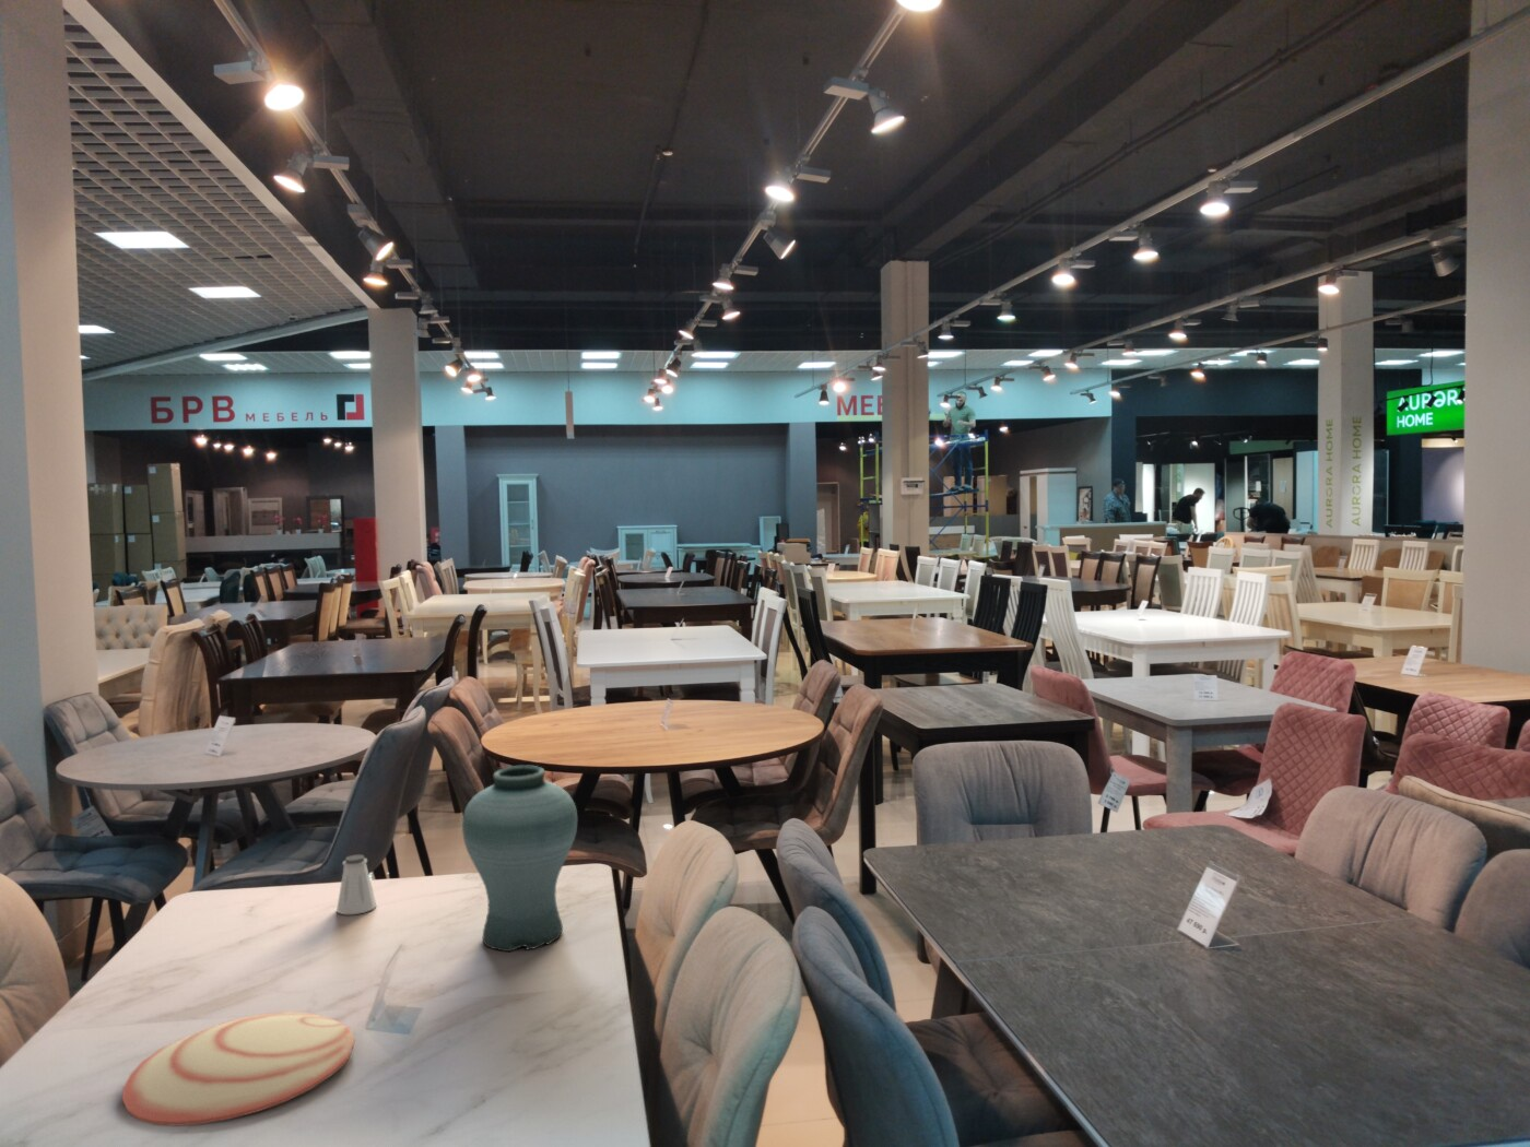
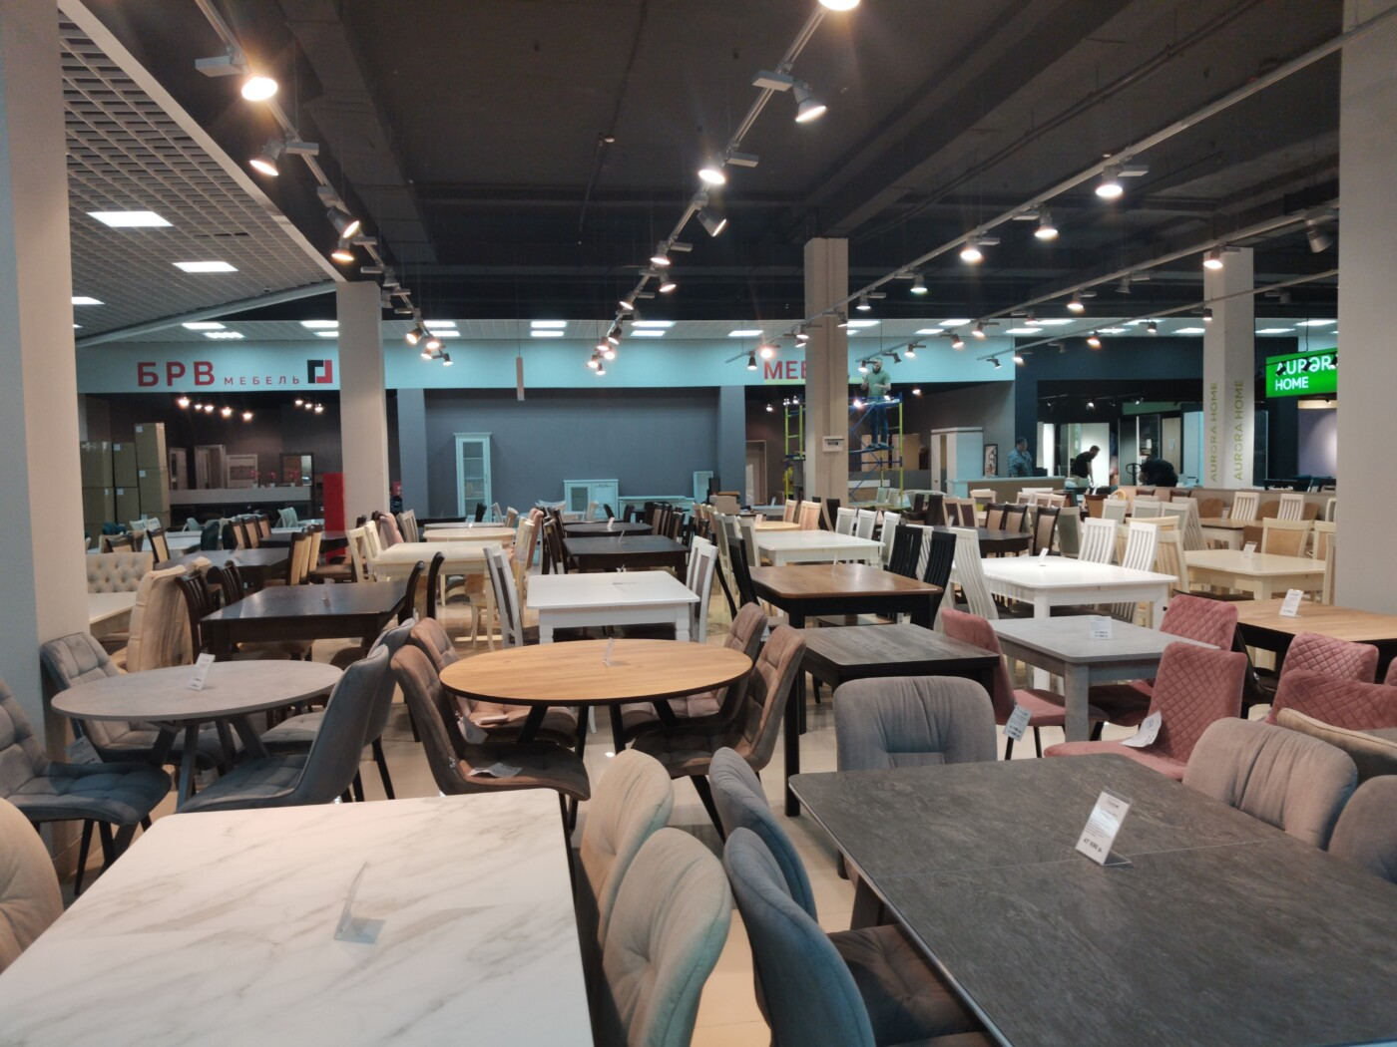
- vase [461,765,578,953]
- saltshaker [335,854,378,916]
- plate [122,1011,357,1128]
